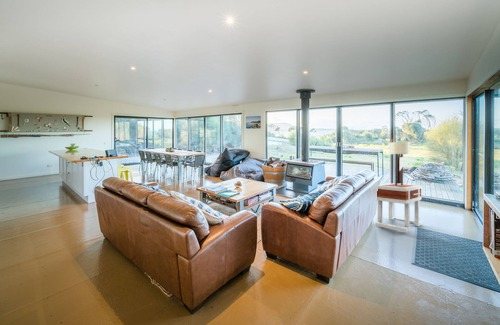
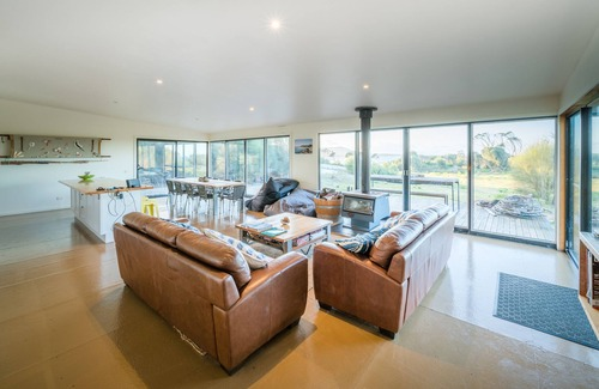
- side table [374,182,422,233]
- wall sconce [389,141,411,186]
